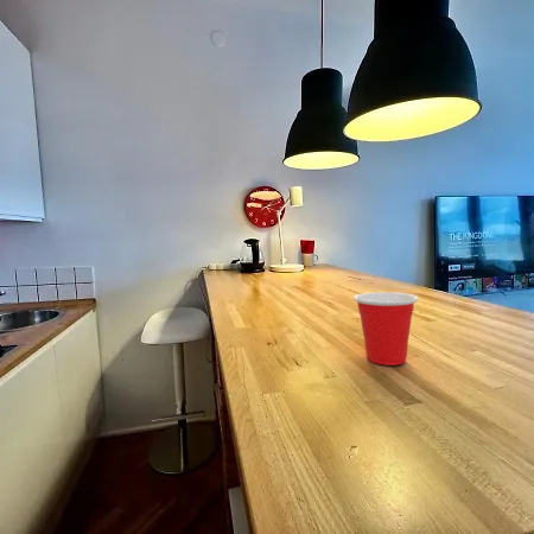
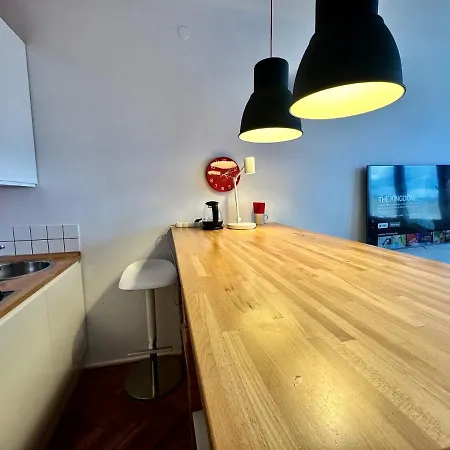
- cup [352,291,420,367]
